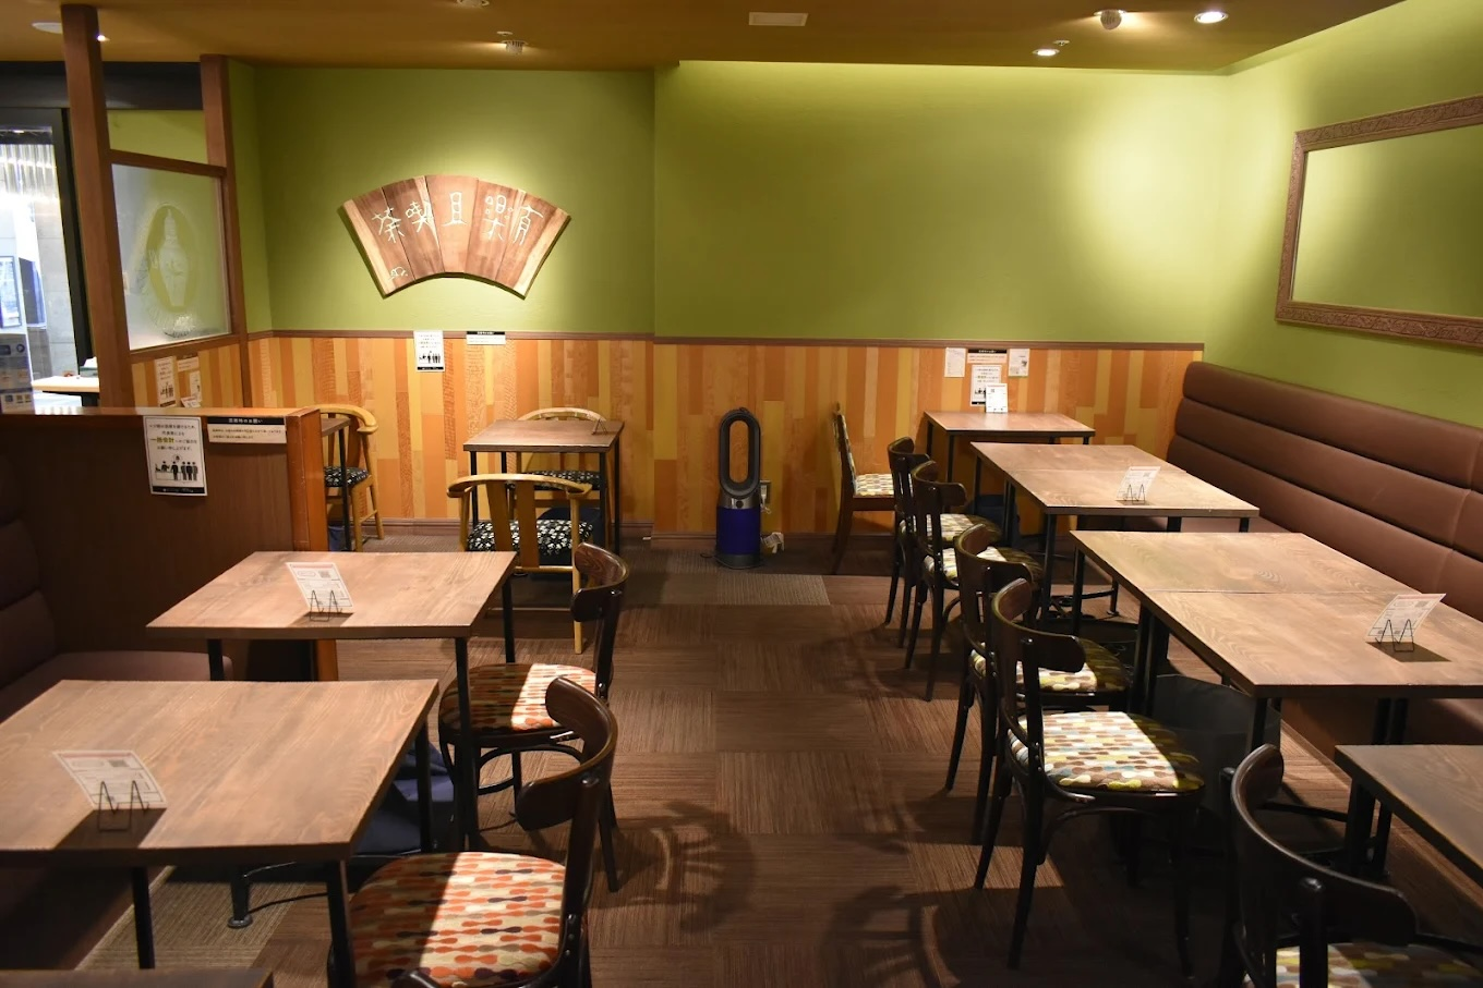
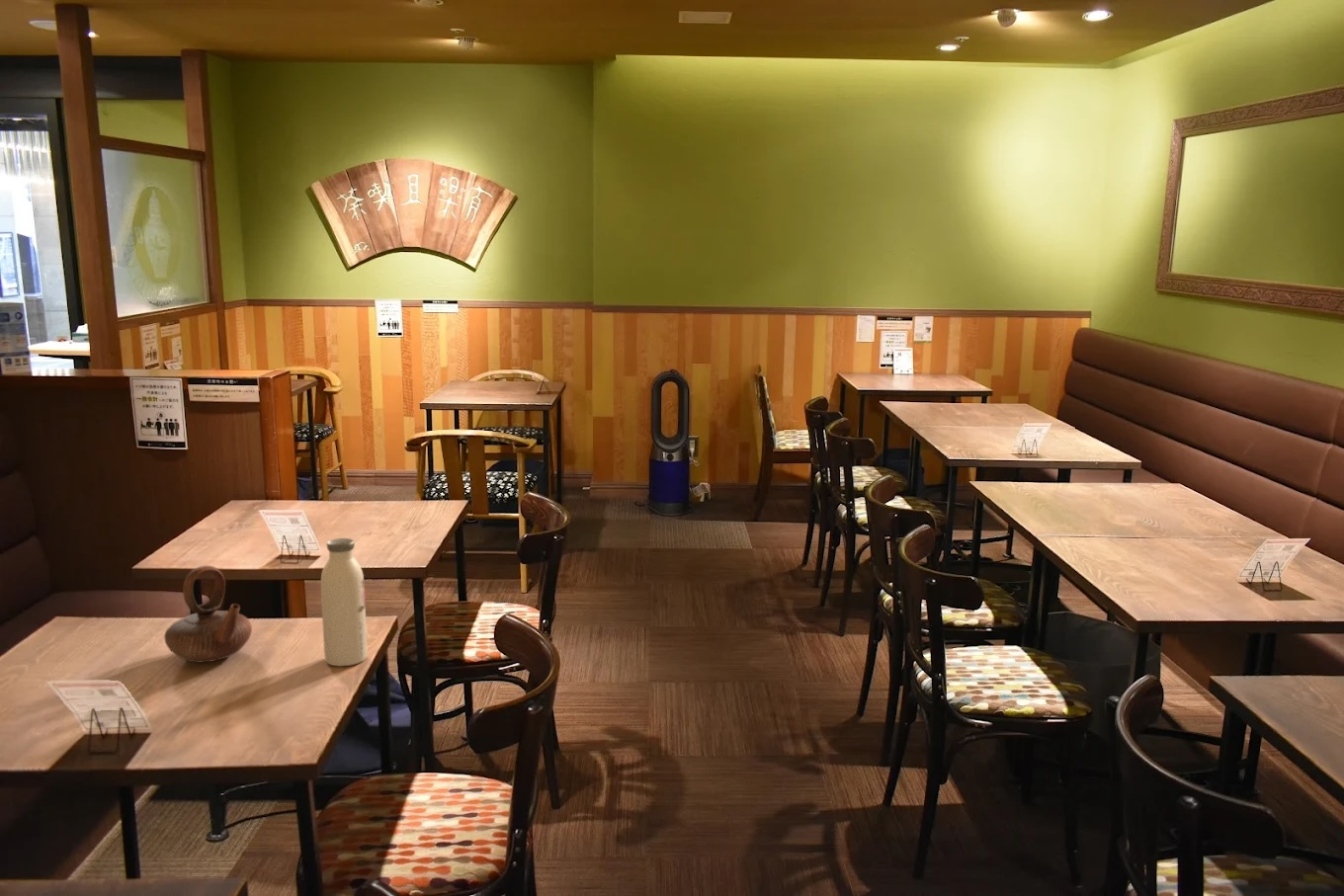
+ teapot [163,564,253,663]
+ water bottle [320,537,368,667]
